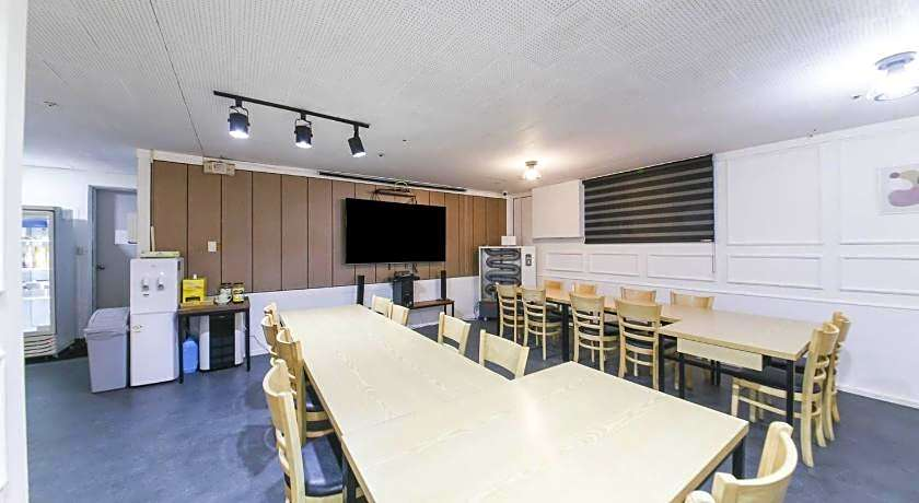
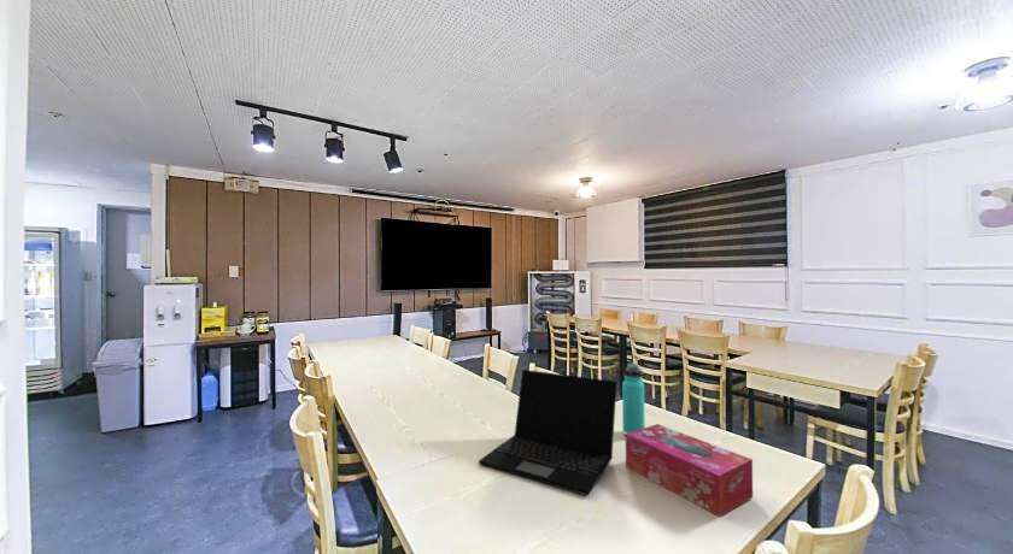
+ laptop [478,369,617,496]
+ tissue box [625,423,754,518]
+ thermos bottle [621,363,646,436]
